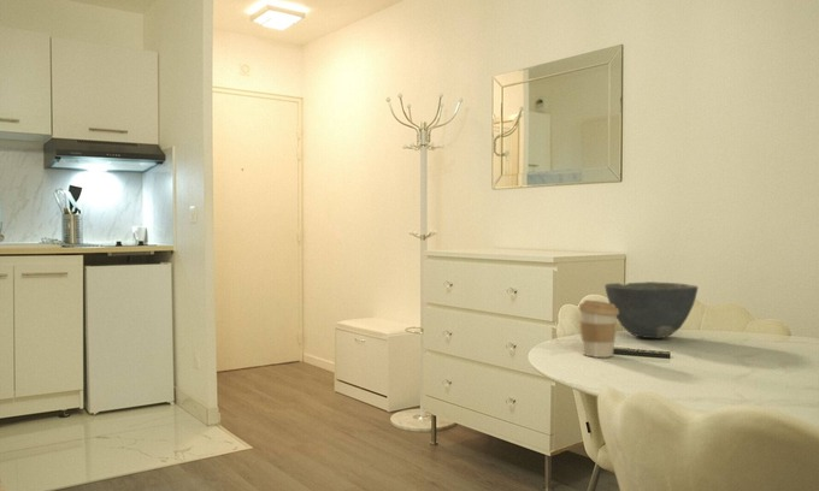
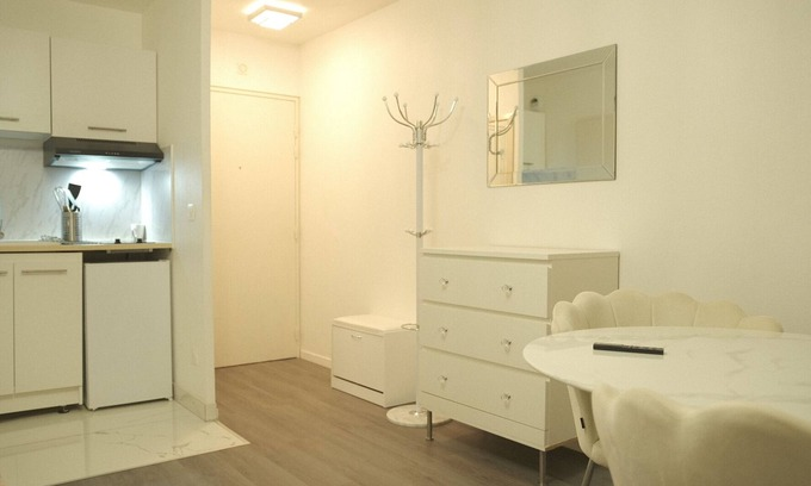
- coffee cup [577,298,619,359]
- bowl [603,280,699,339]
